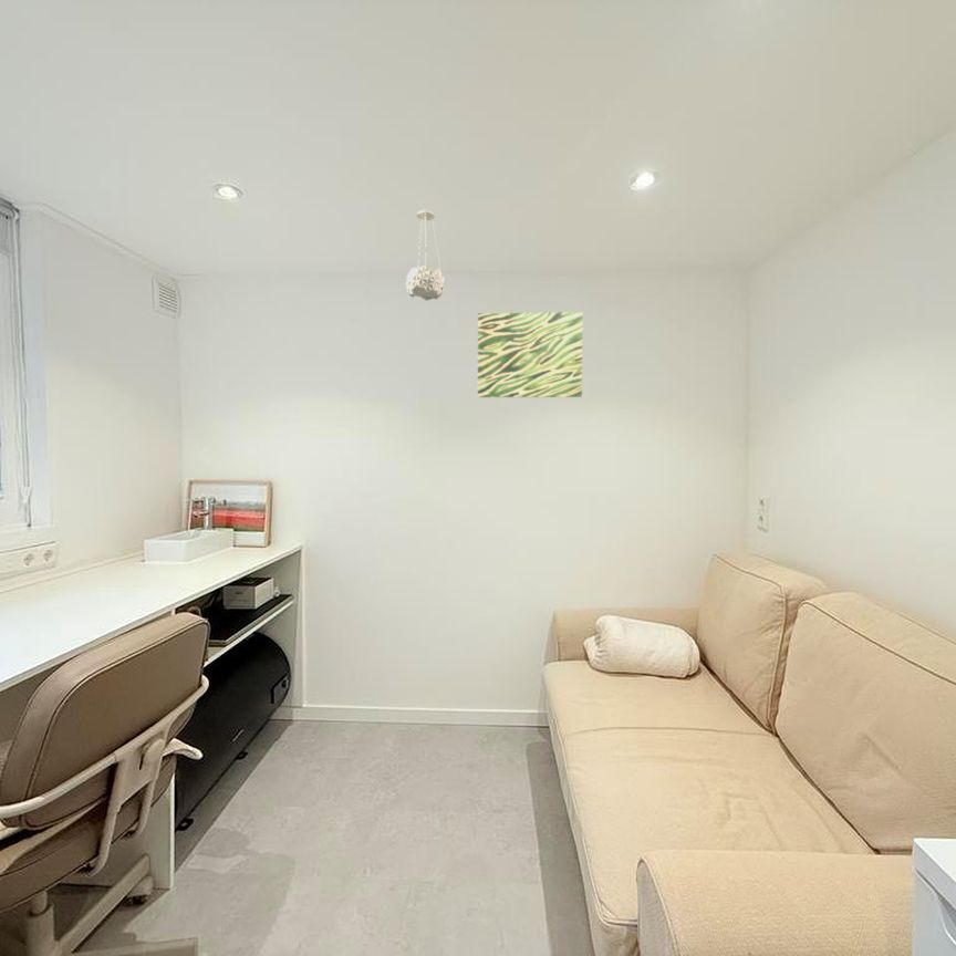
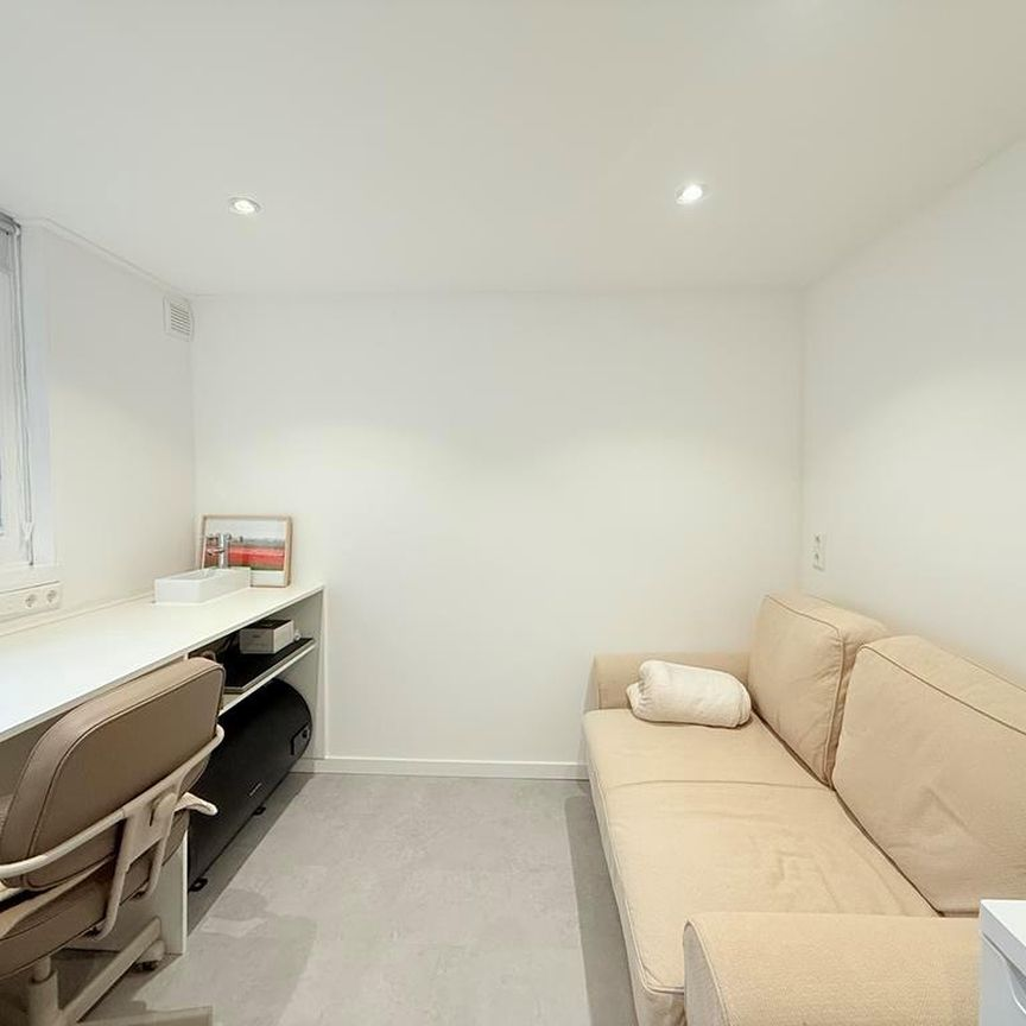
- wall art [477,311,584,398]
- pendant light [405,209,446,302]
